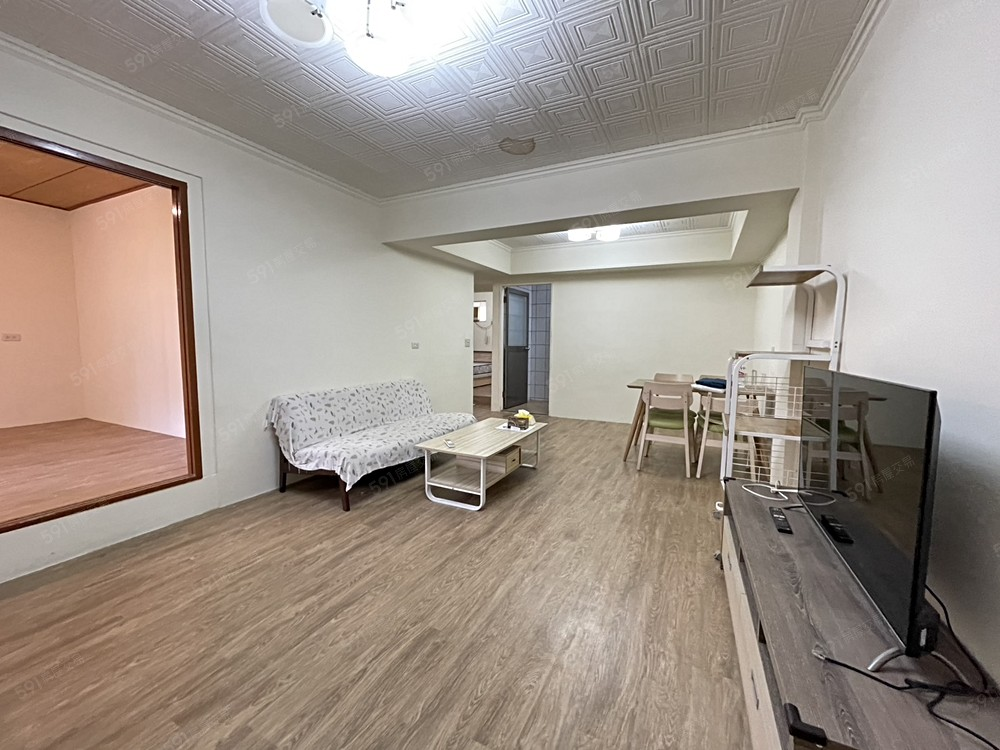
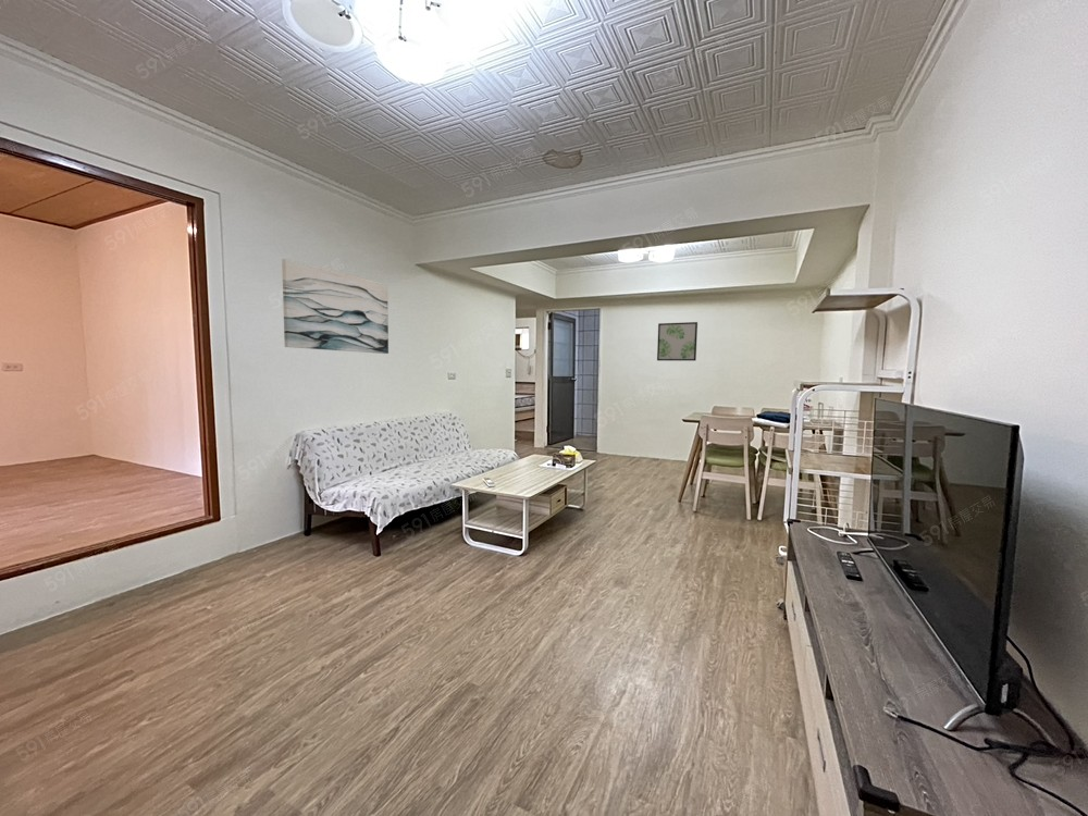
+ wall art [656,321,698,362]
+ wall art [281,258,390,355]
